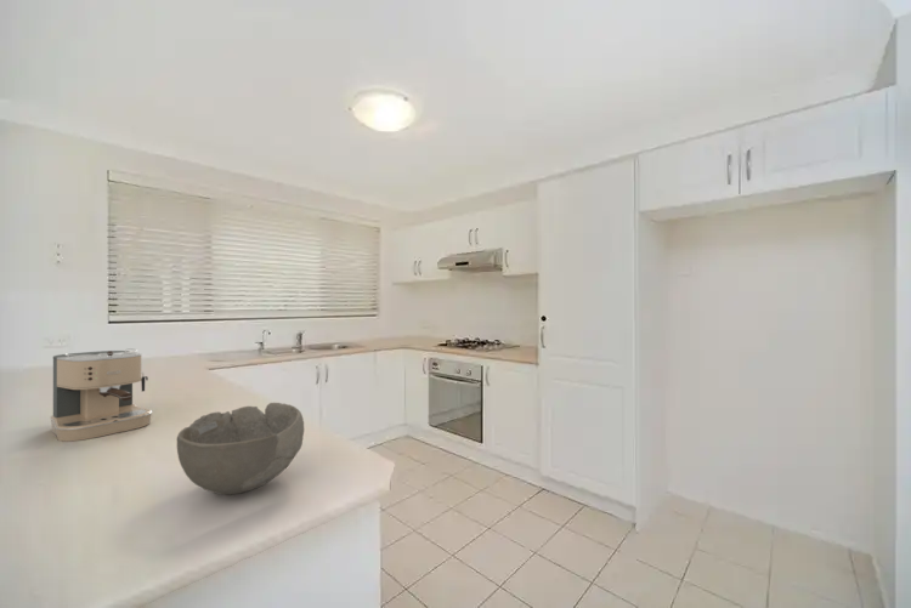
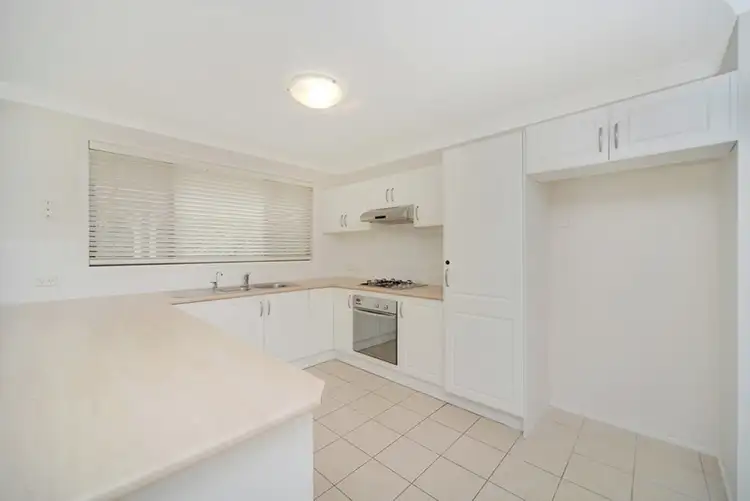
- bowl [176,402,305,496]
- coffee maker [50,347,153,442]
